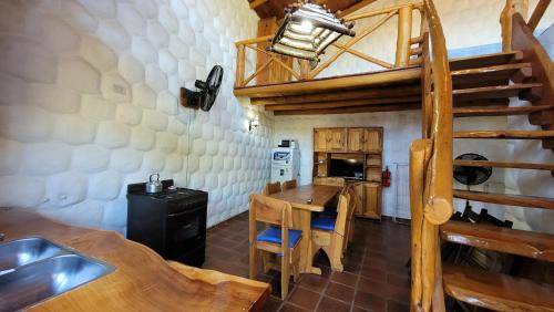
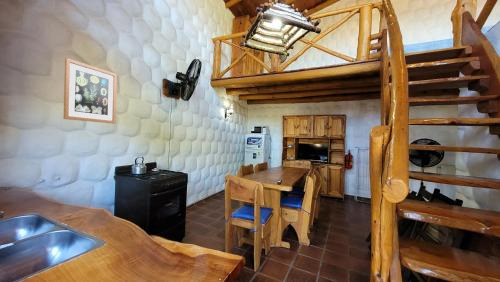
+ wall art [63,57,118,125]
